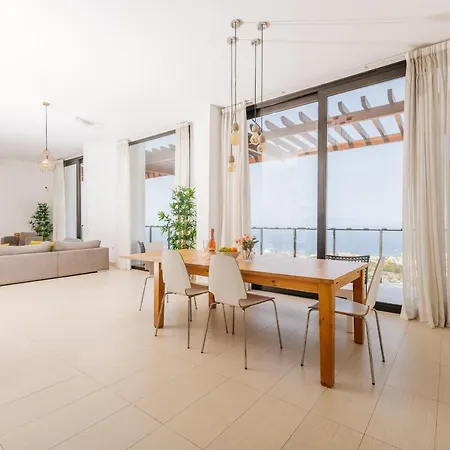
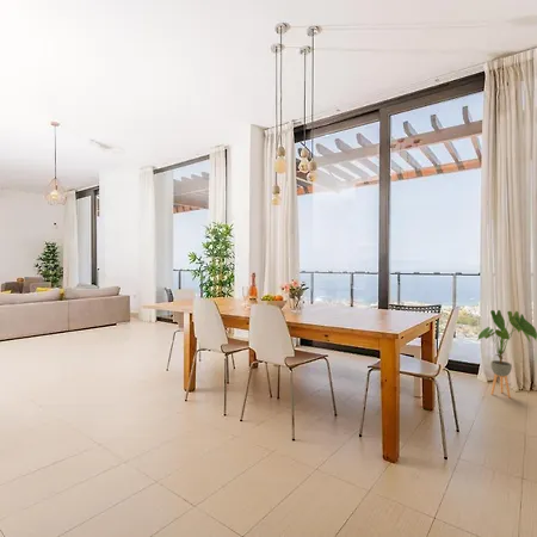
+ house plant [476,309,537,399]
